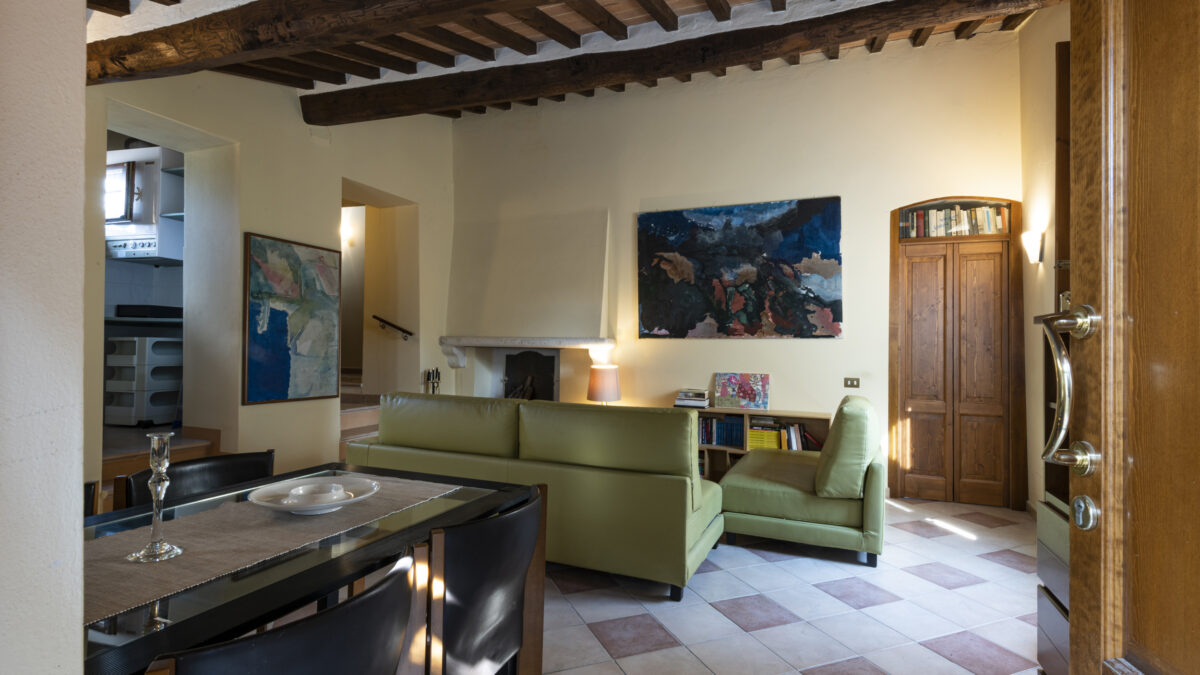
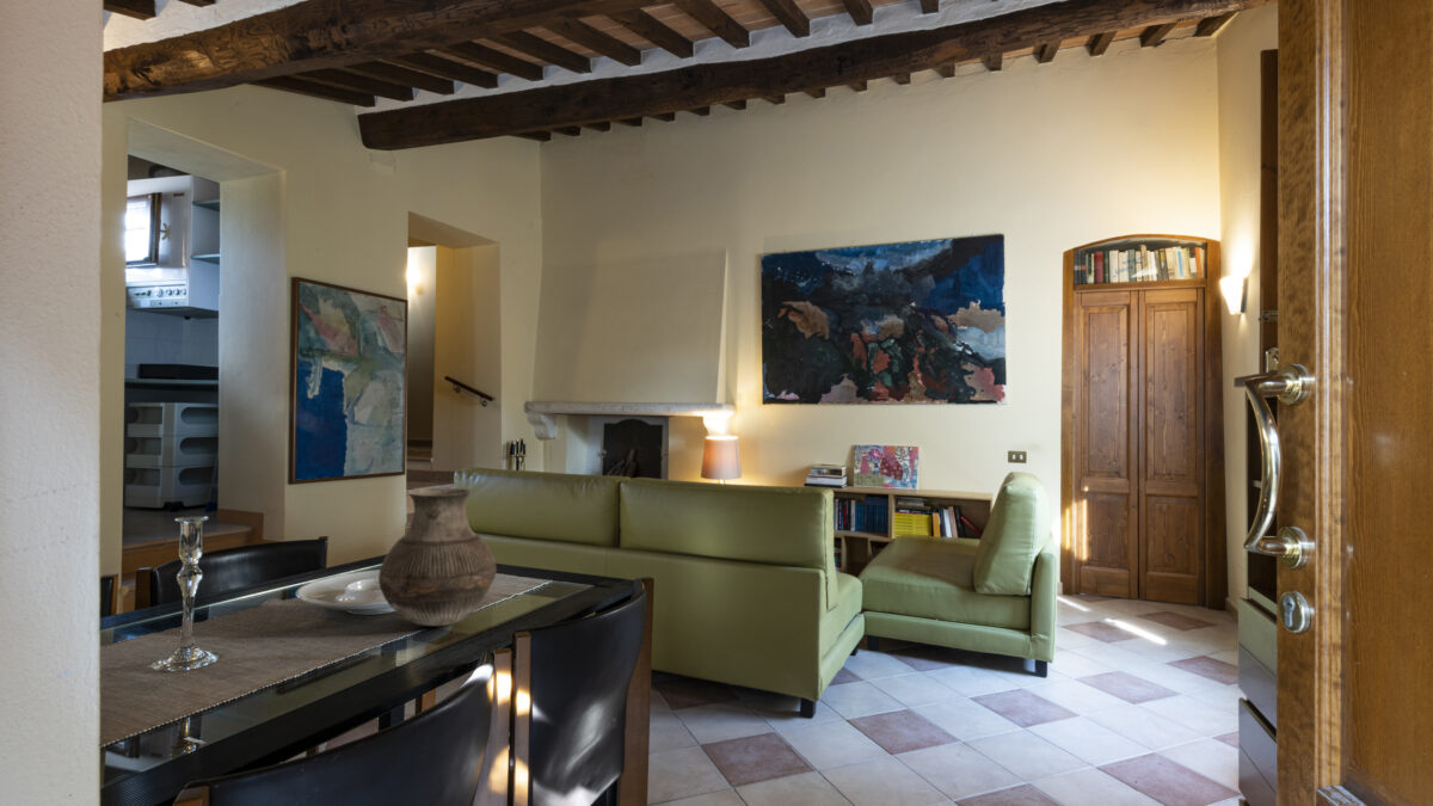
+ vase [377,487,498,627]
